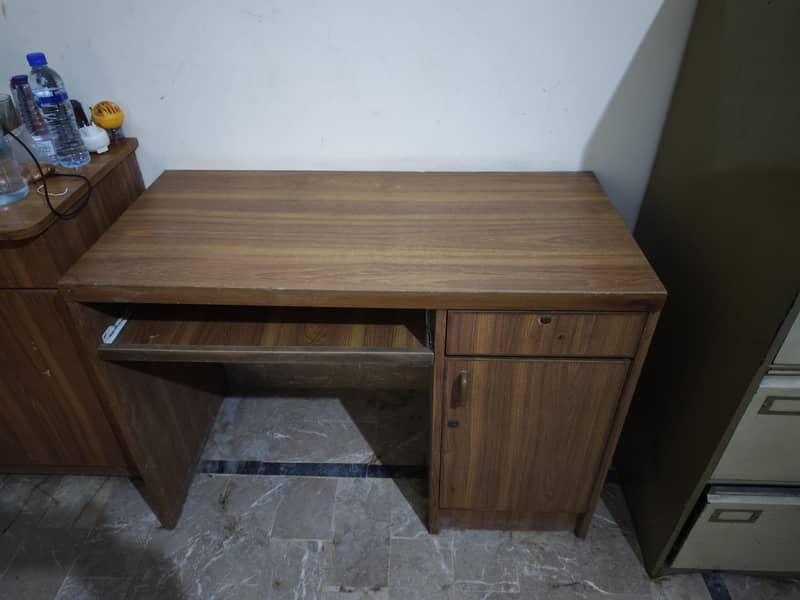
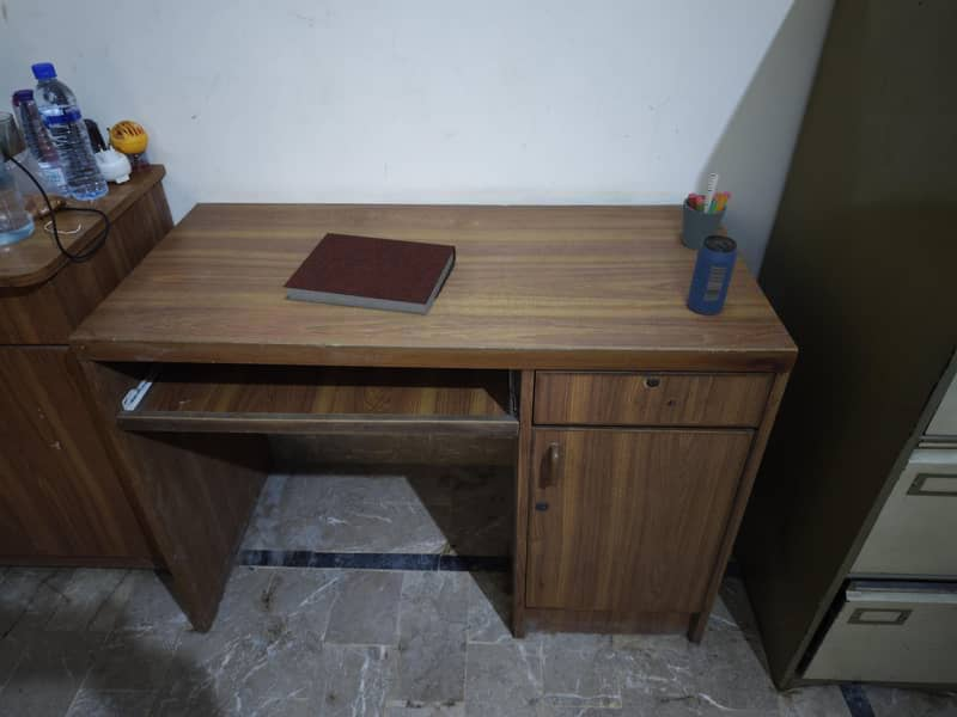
+ pen holder [681,172,732,251]
+ beverage can [685,234,738,315]
+ notebook [282,232,457,315]
